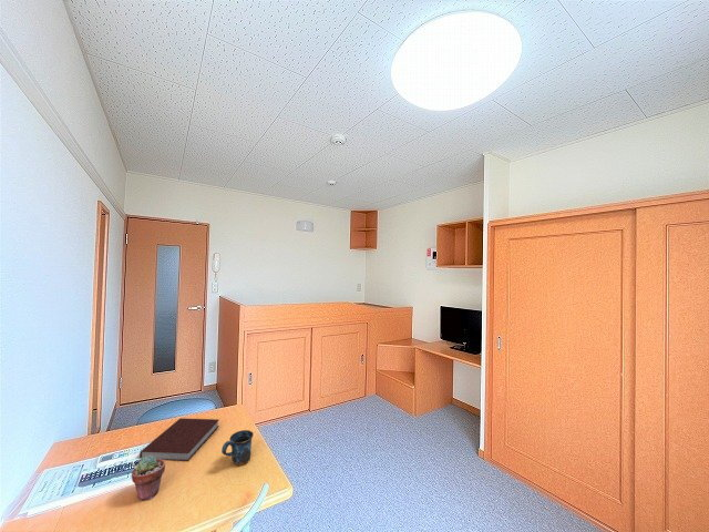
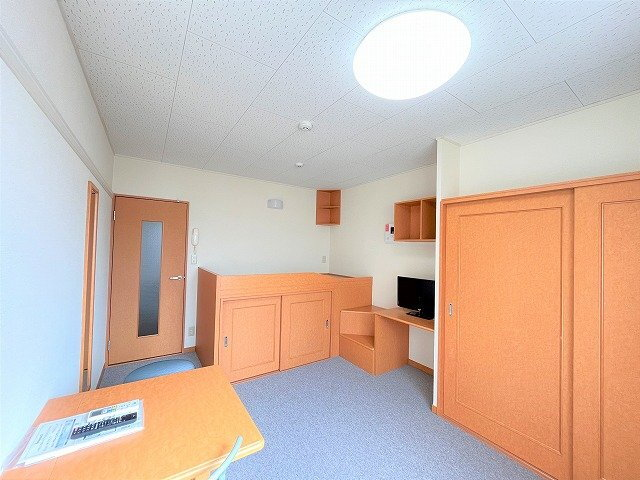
- mug [220,429,255,467]
- notebook [138,417,220,462]
- potted succulent [131,456,166,501]
